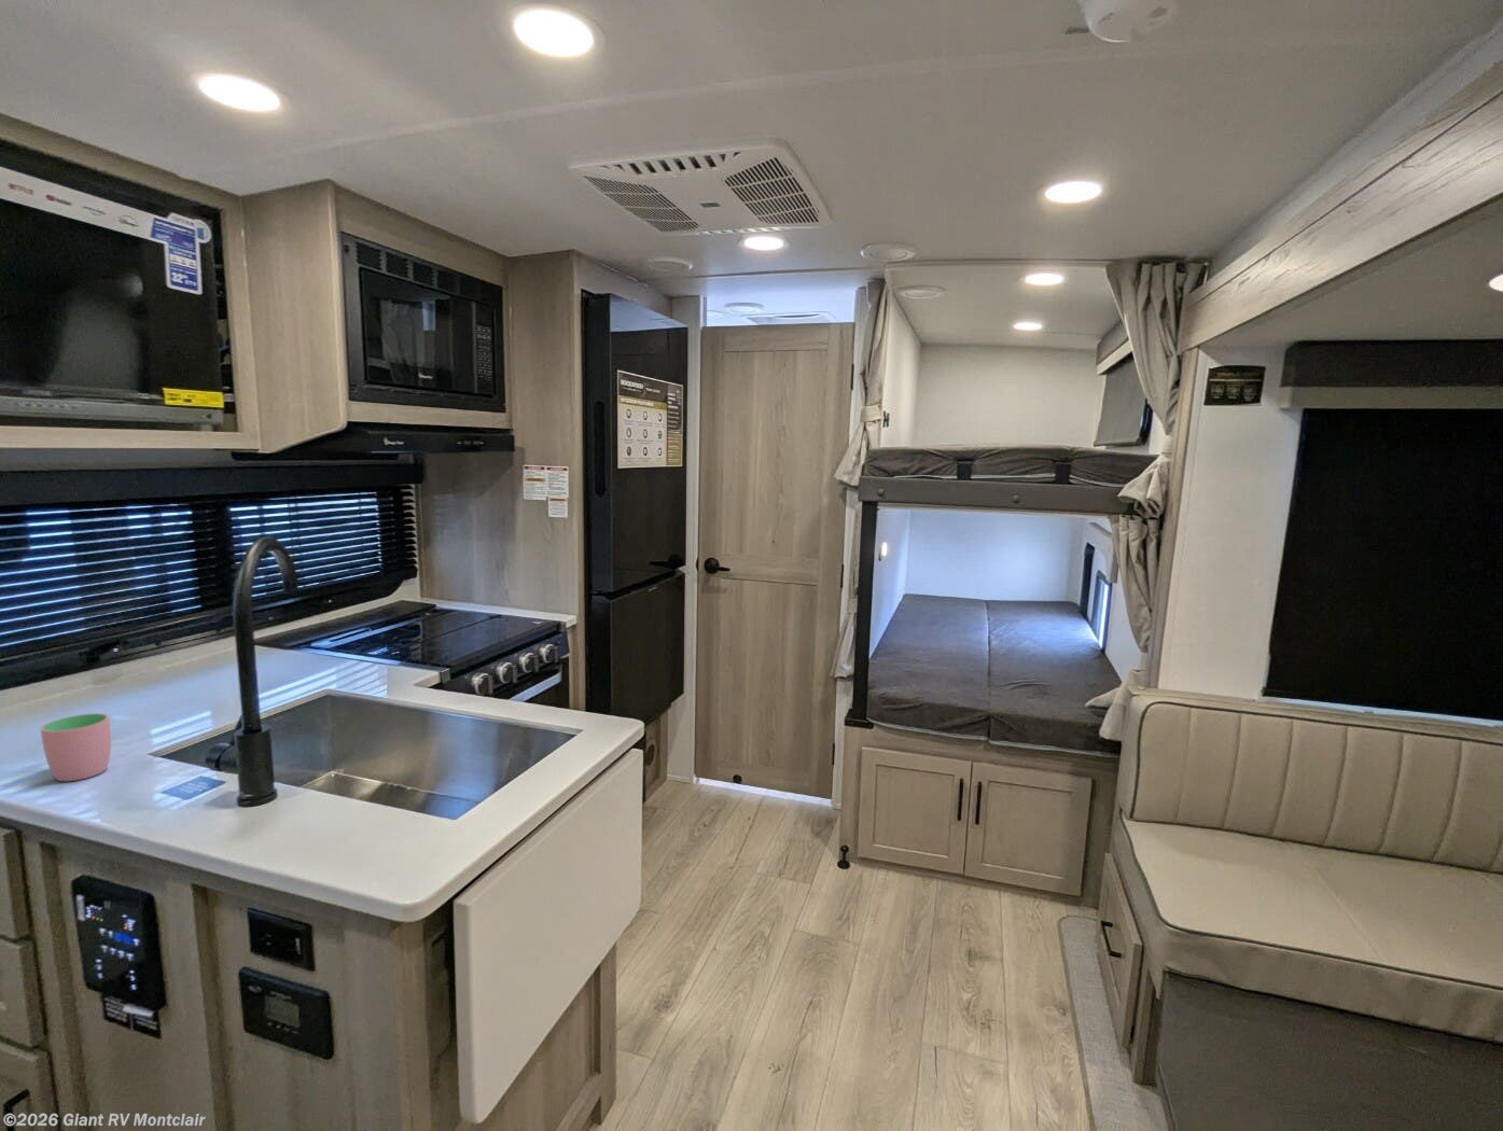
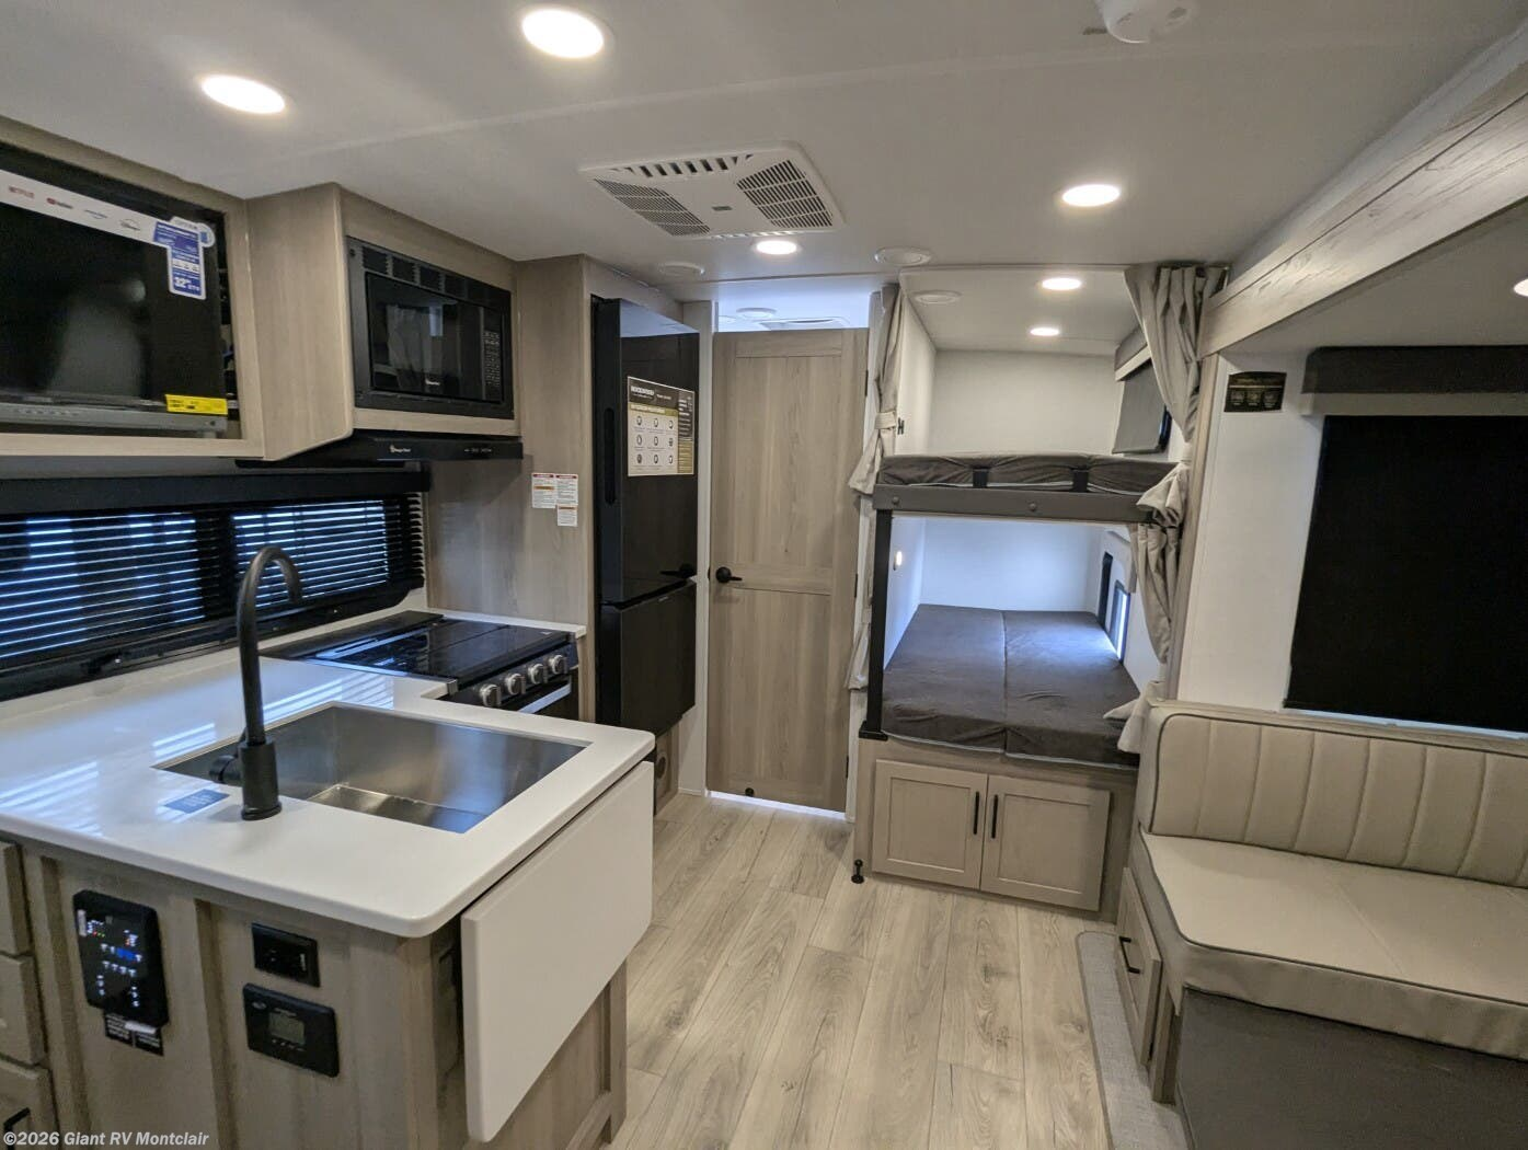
- cup [40,712,112,782]
